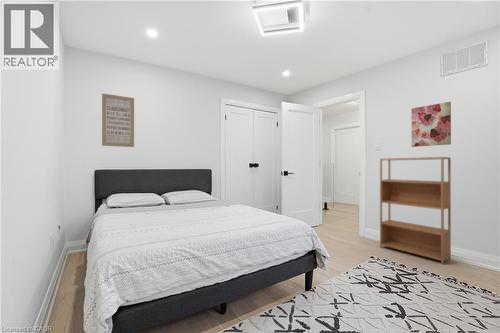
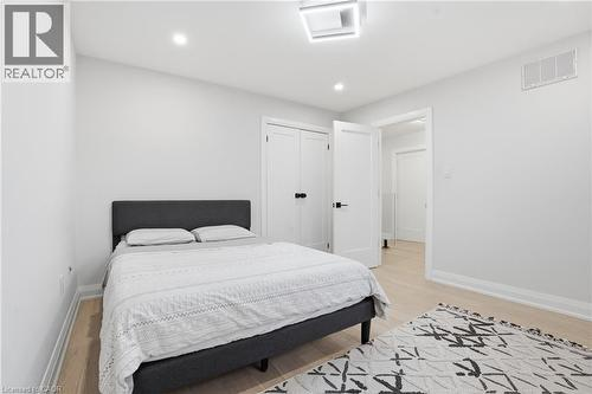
- wall art [101,92,135,148]
- bookshelf [379,156,452,265]
- wall art [411,101,452,148]
